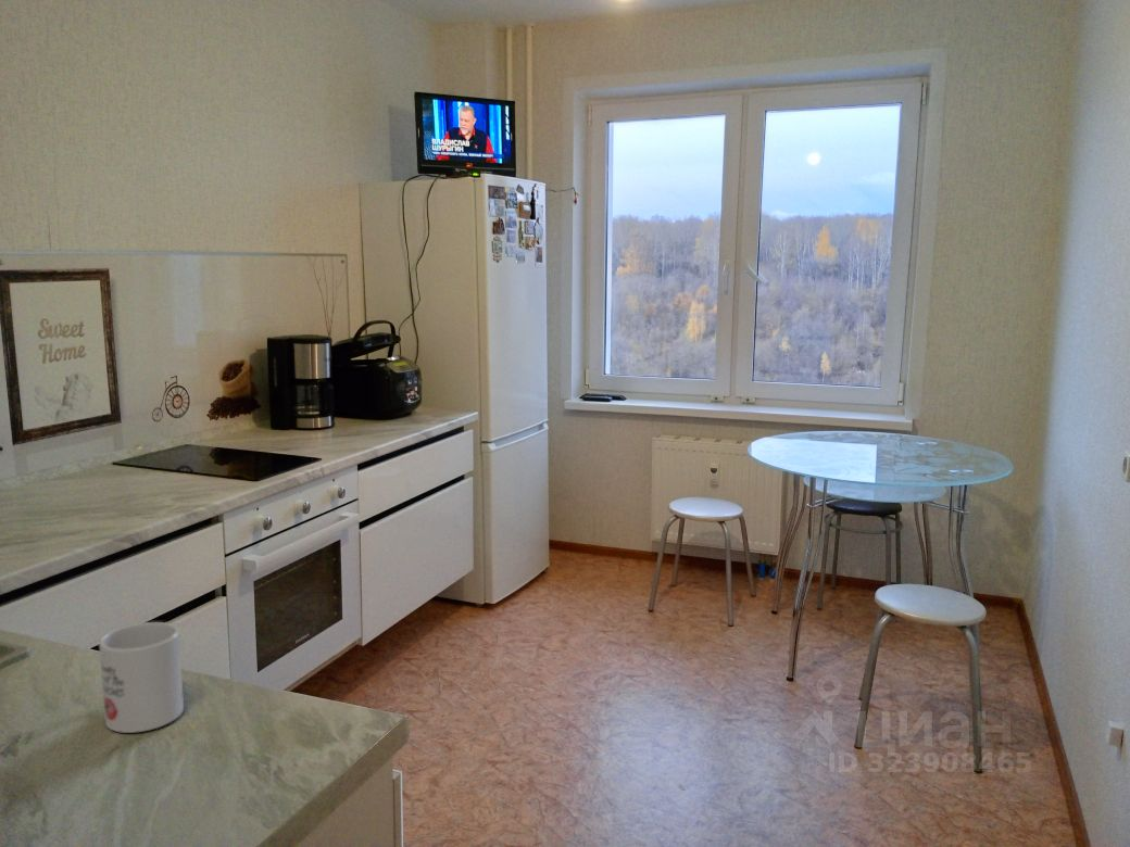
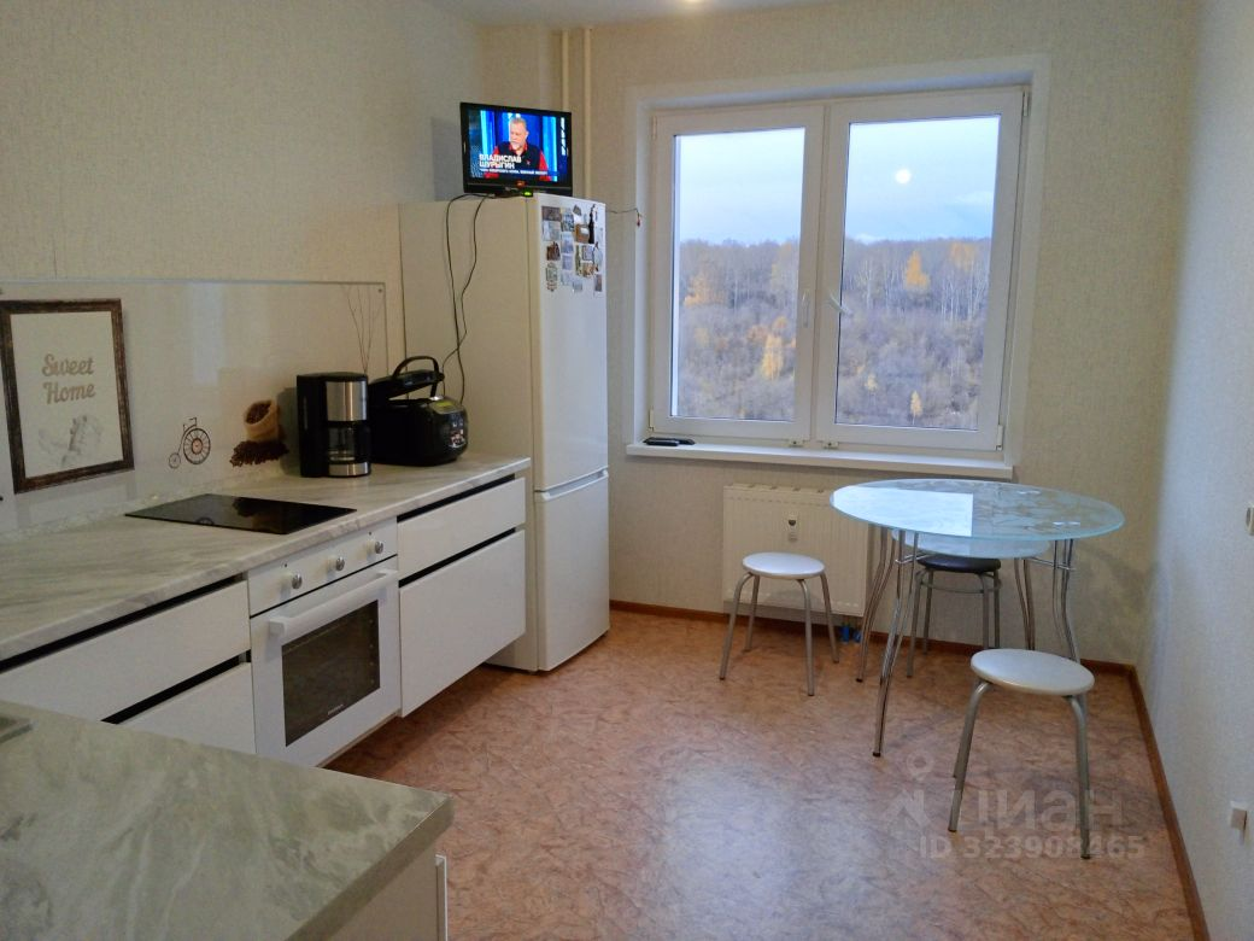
- mug [98,621,185,734]
